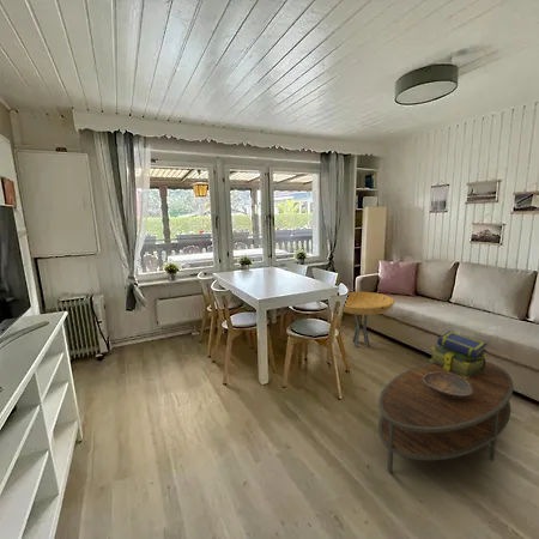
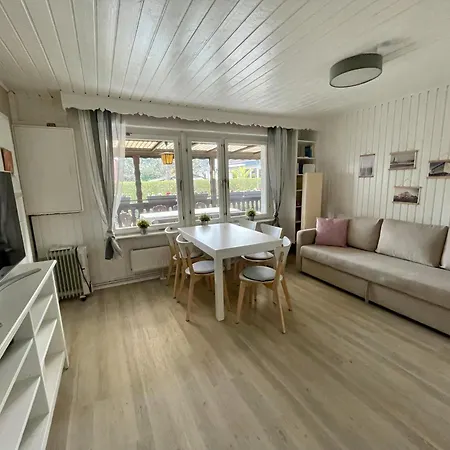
- side table [341,291,396,349]
- stack of books [429,329,489,378]
- decorative bowl [423,371,473,398]
- coffee table [377,361,514,474]
